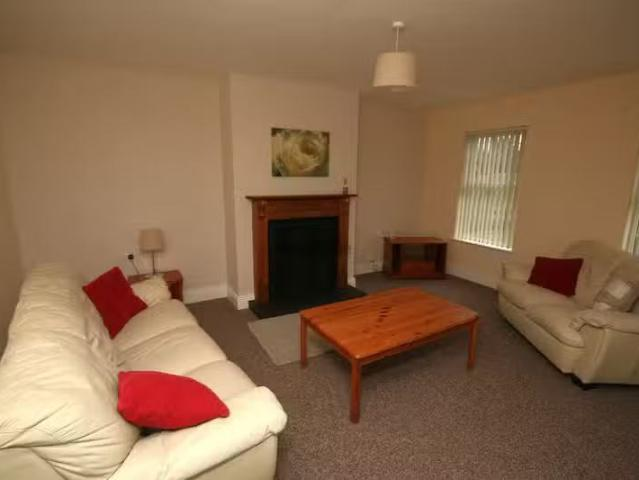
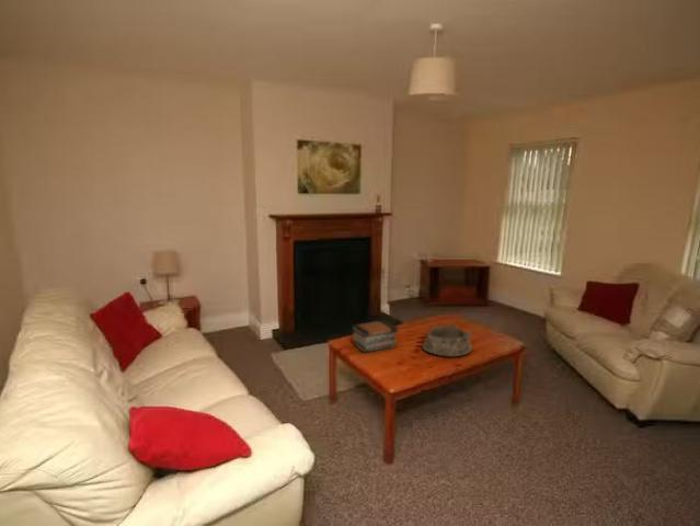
+ book stack [351,319,399,354]
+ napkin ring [421,322,473,358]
